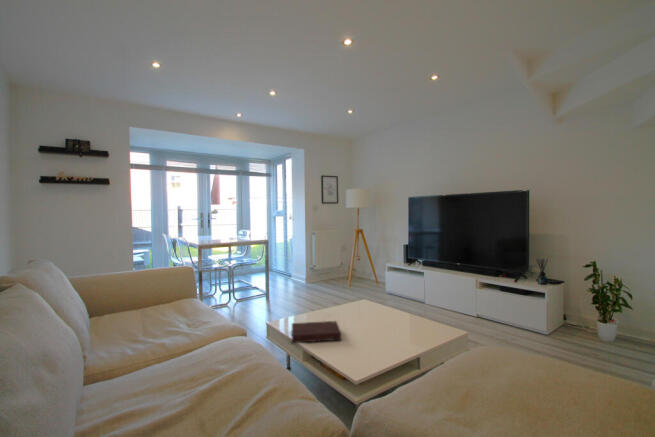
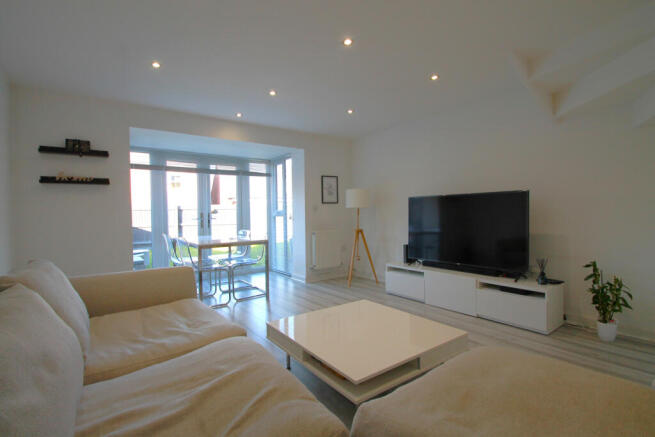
- book [291,320,342,344]
